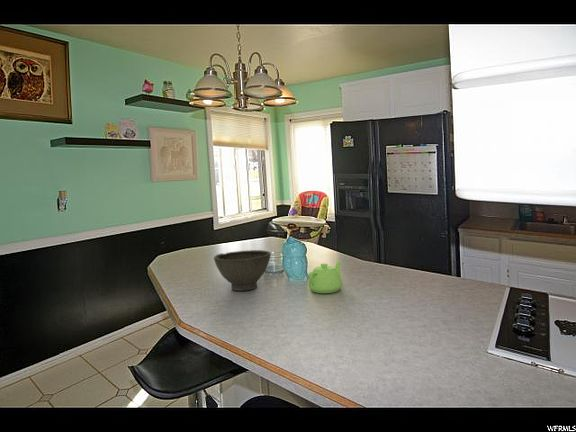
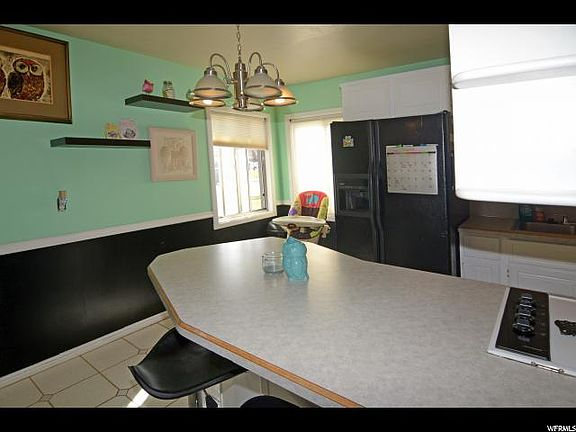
- bowl [213,249,272,292]
- teapot [307,260,343,294]
